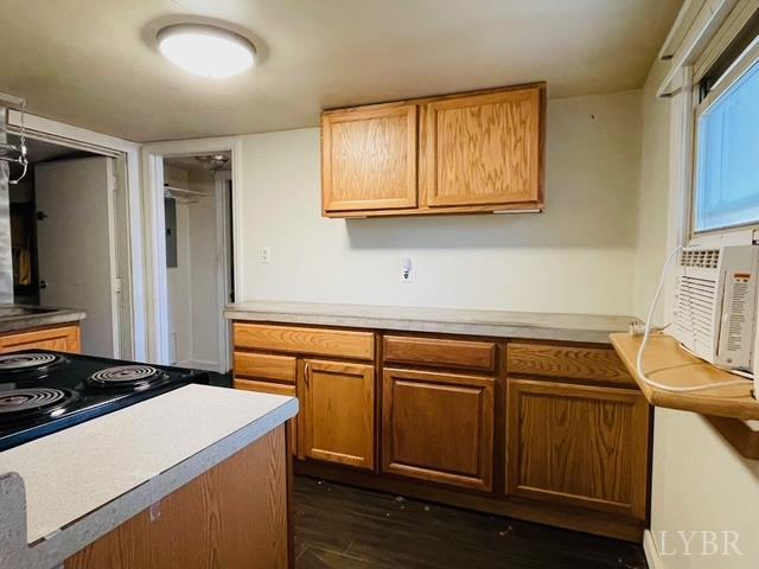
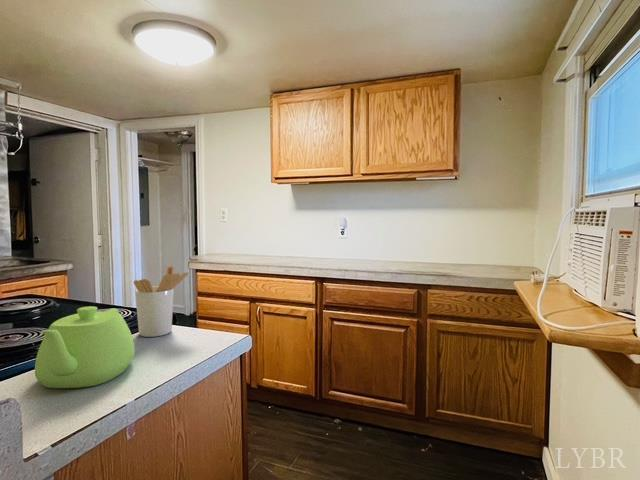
+ utensil holder [133,265,190,338]
+ teapot [34,305,136,389]
